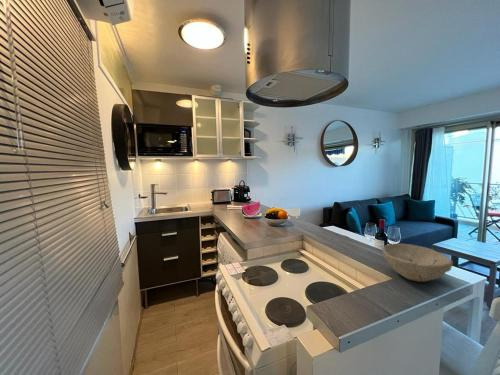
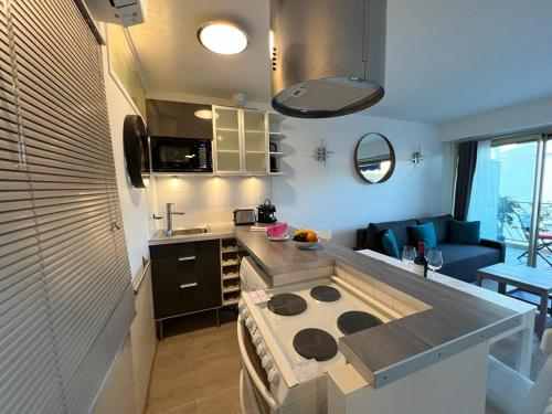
- bowl [382,243,454,283]
